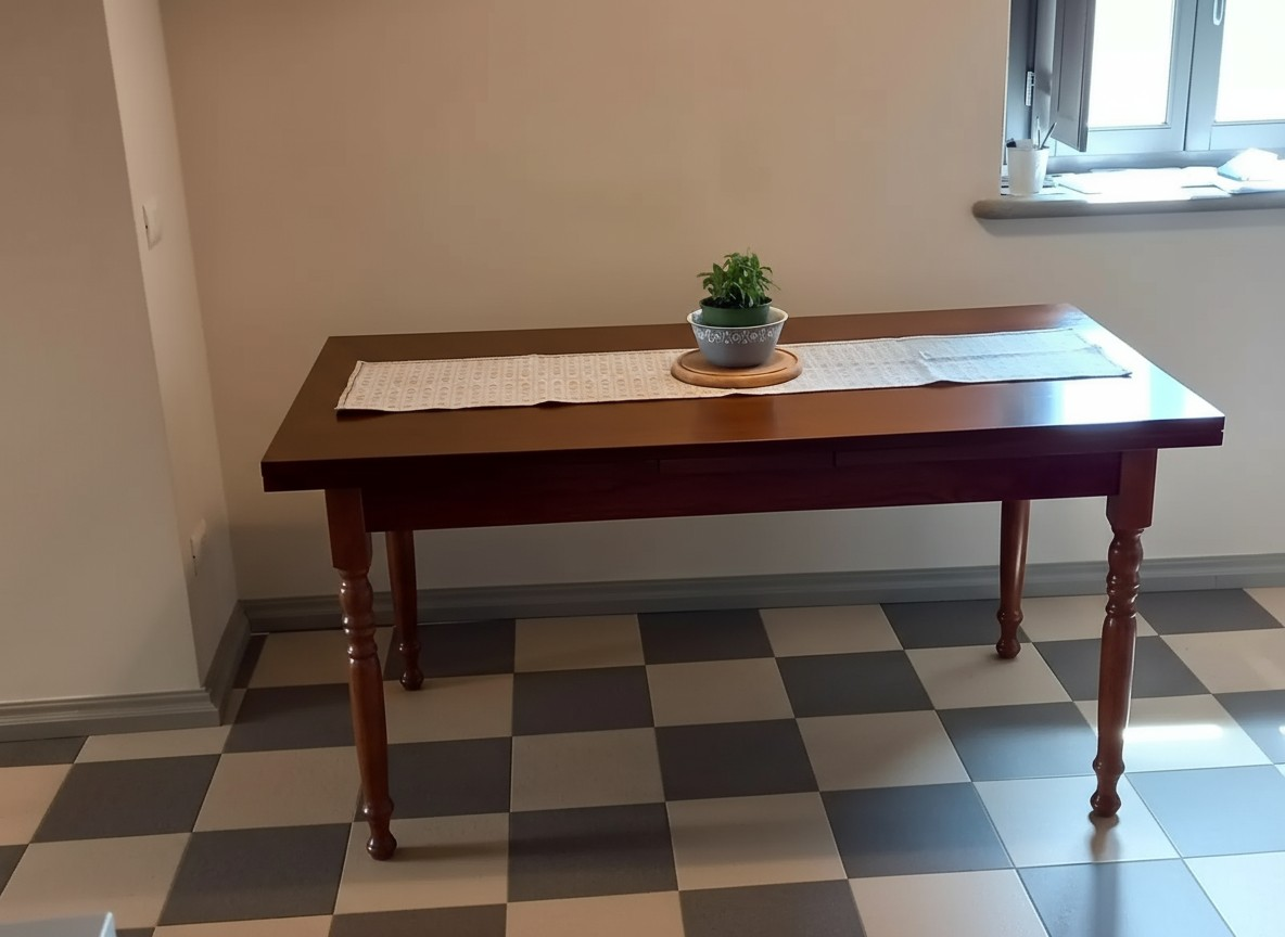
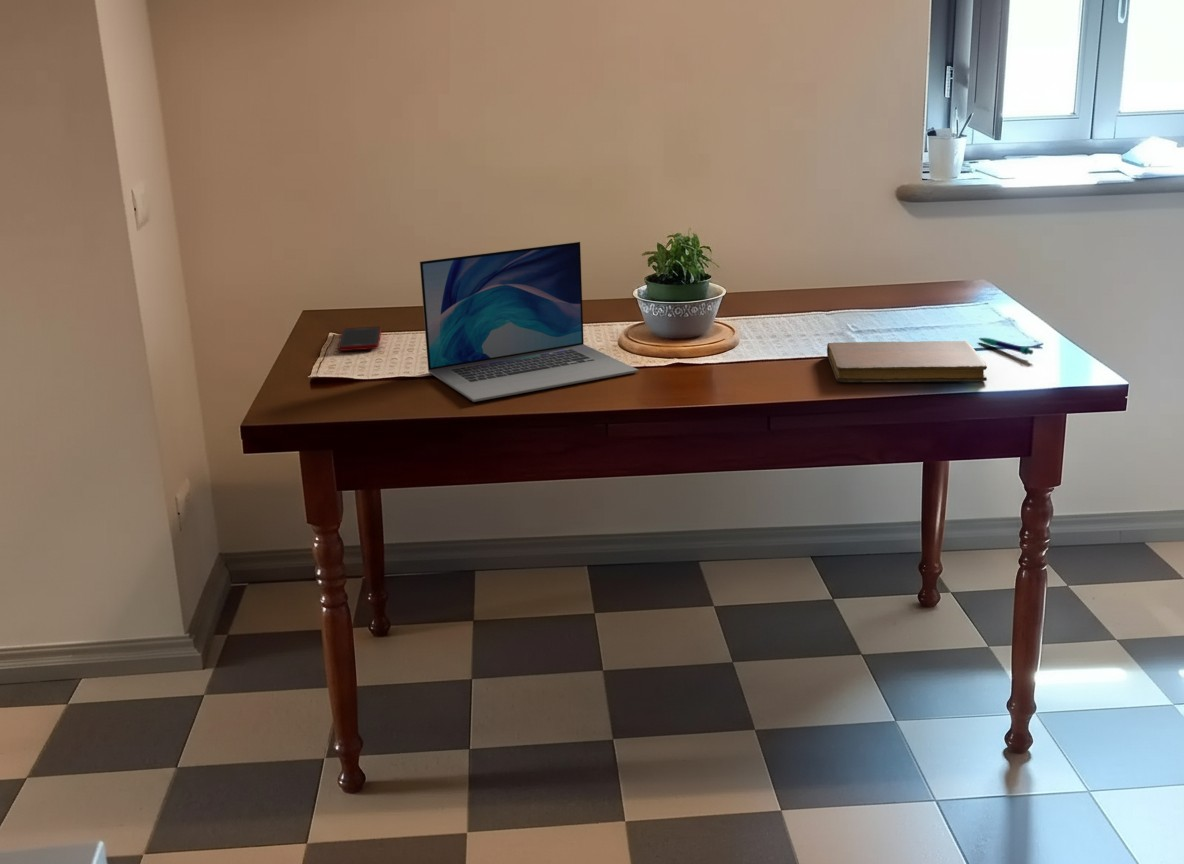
+ pen [977,337,1034,356]
+ cell phone [337,326,382,352]
+ laptop [419,241,640,403]
+ notebook [826,340,988,383]
